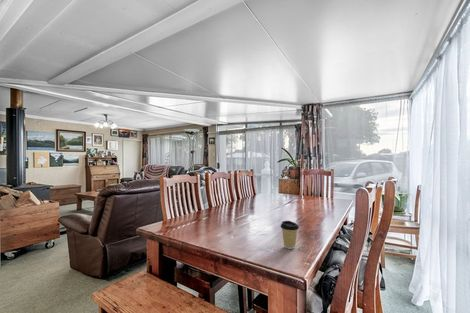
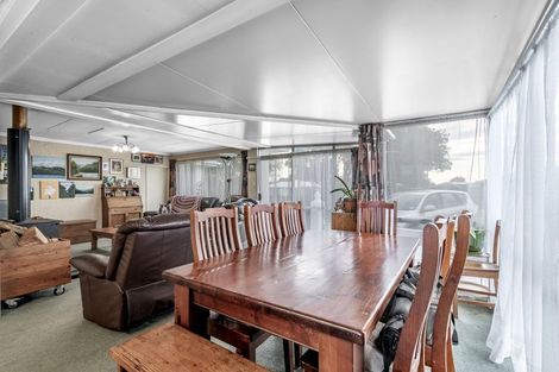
- coffee cup [279,220,300,250]
